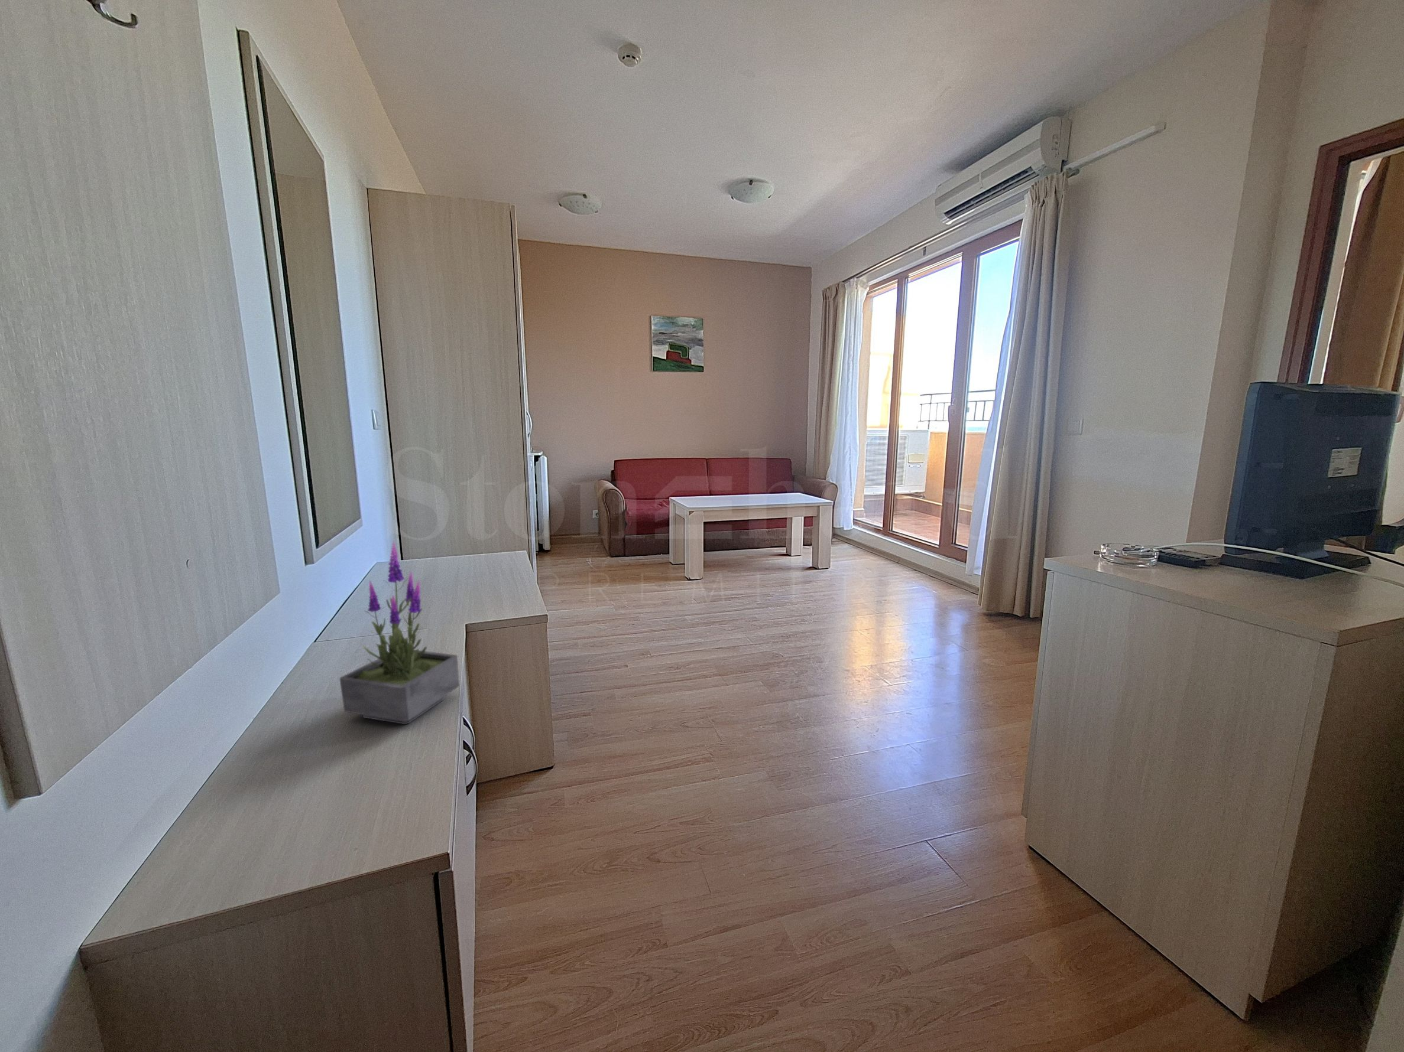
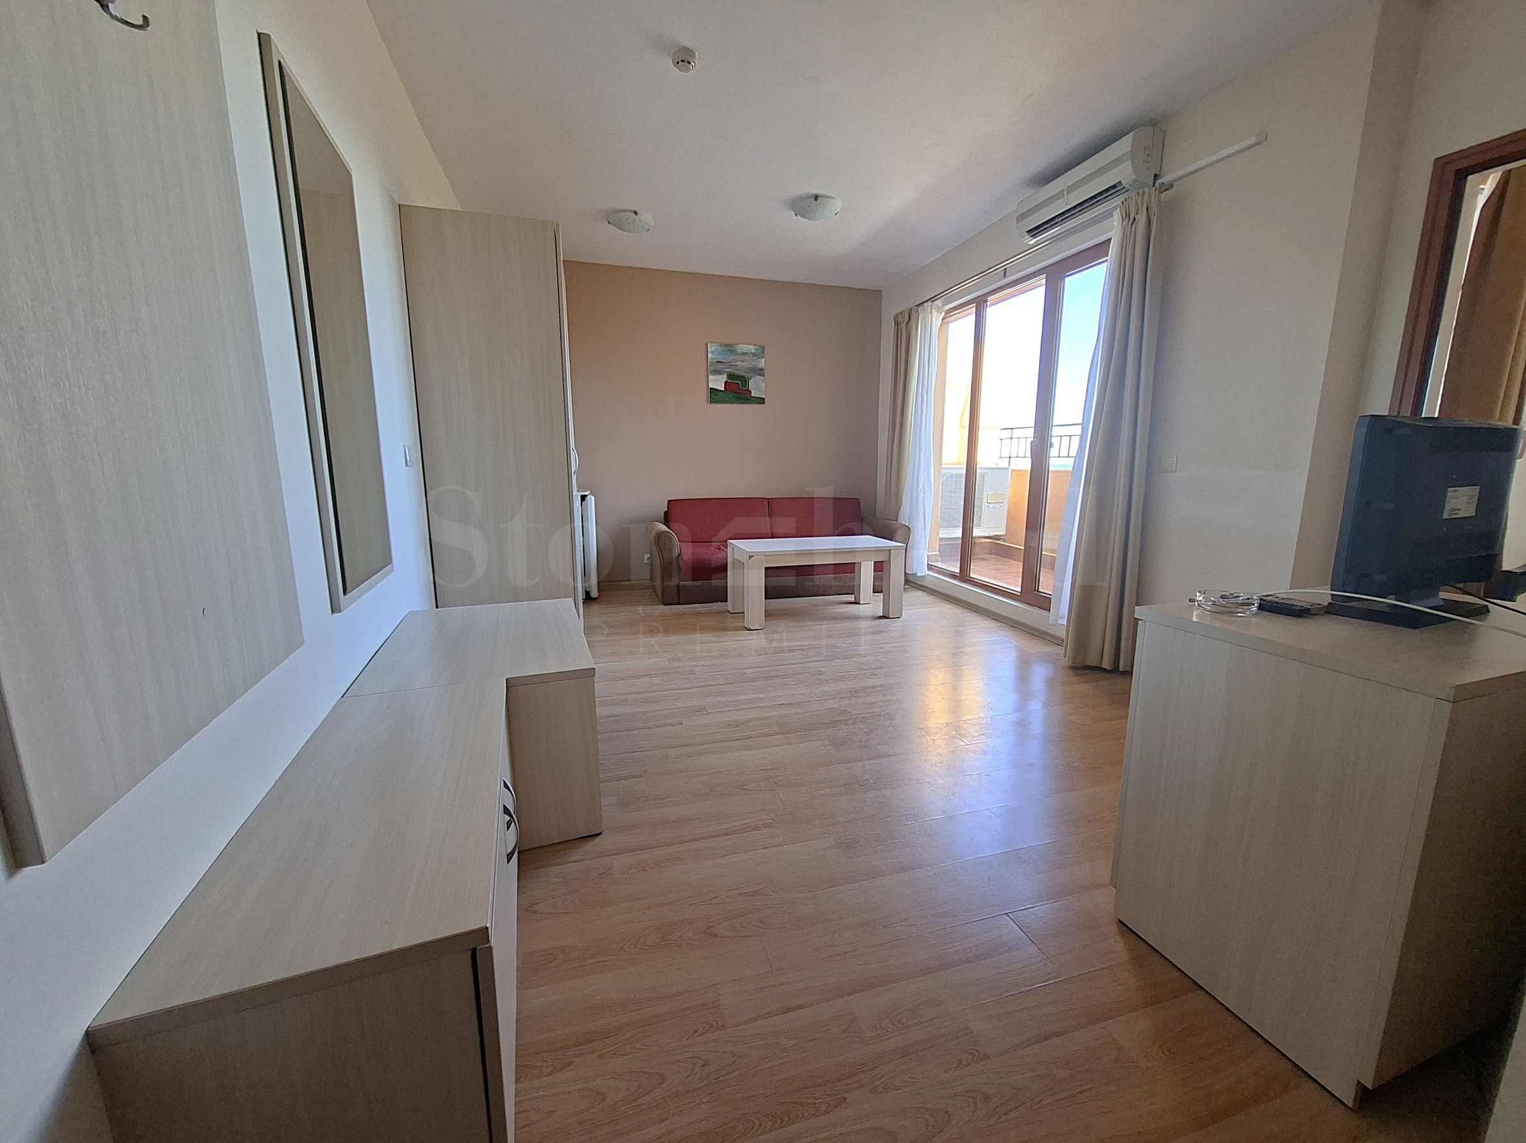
- potted plant [339,540,460,725]
